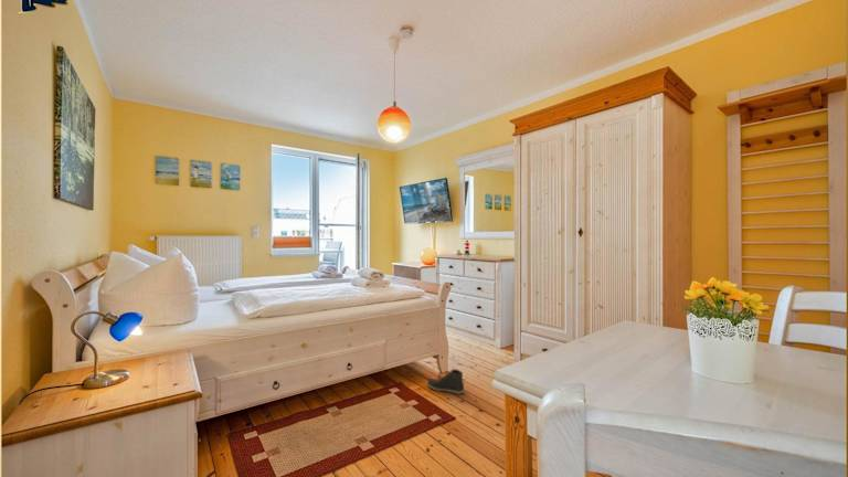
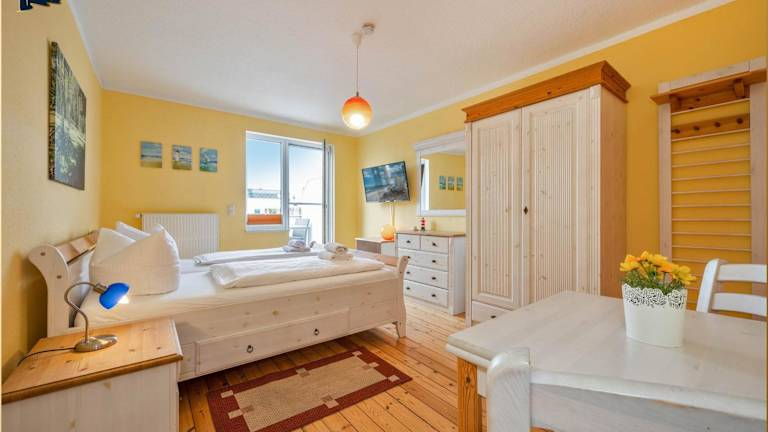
- sneaker [426,368,465,395]
